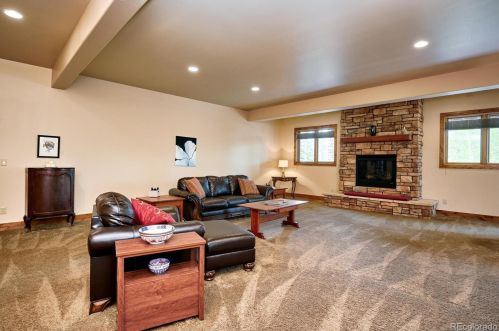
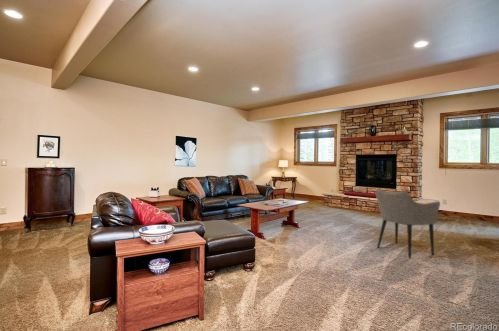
+ armchair [374,187,441,259]
